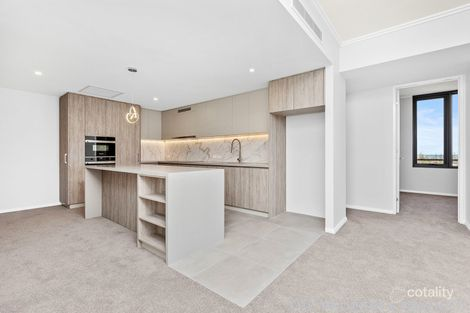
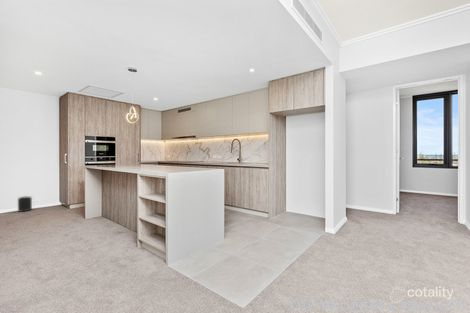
+ trash can [17,194,41,213]
